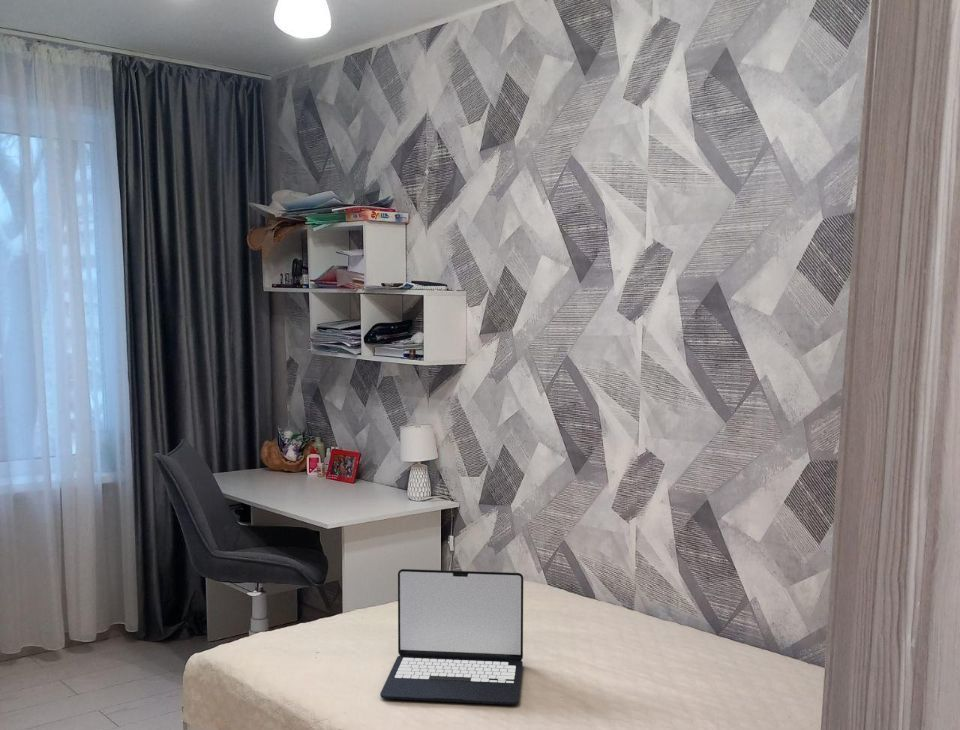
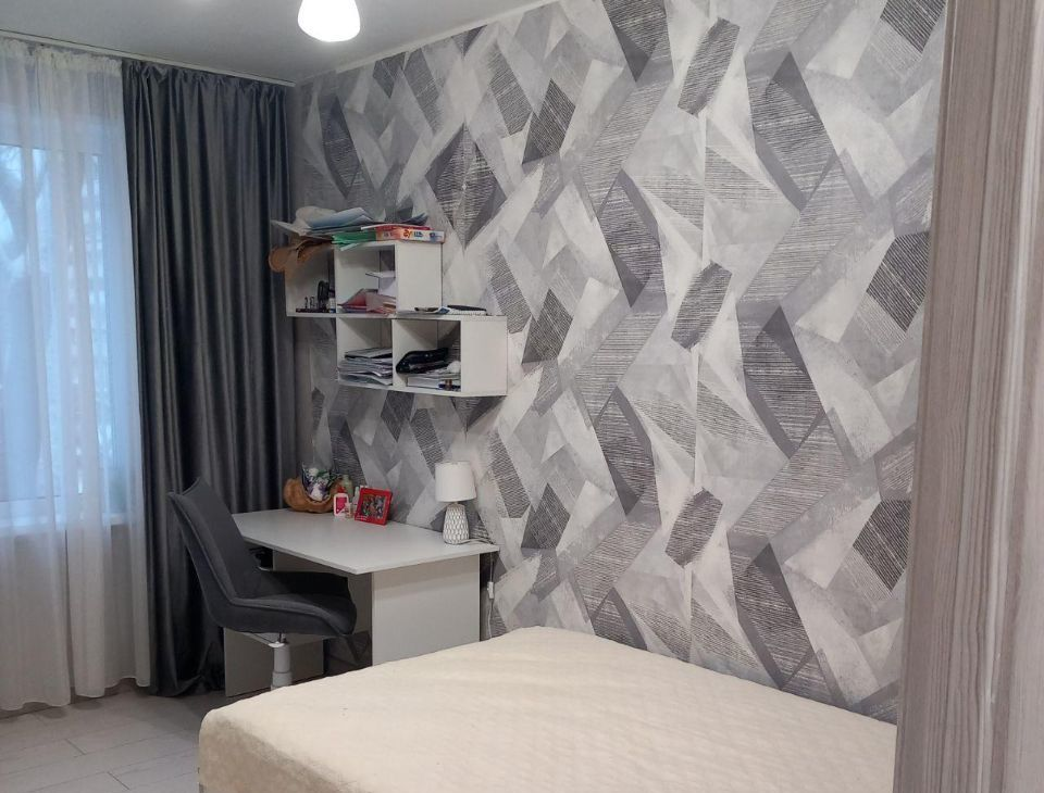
- laptop [379,568,524,706]
